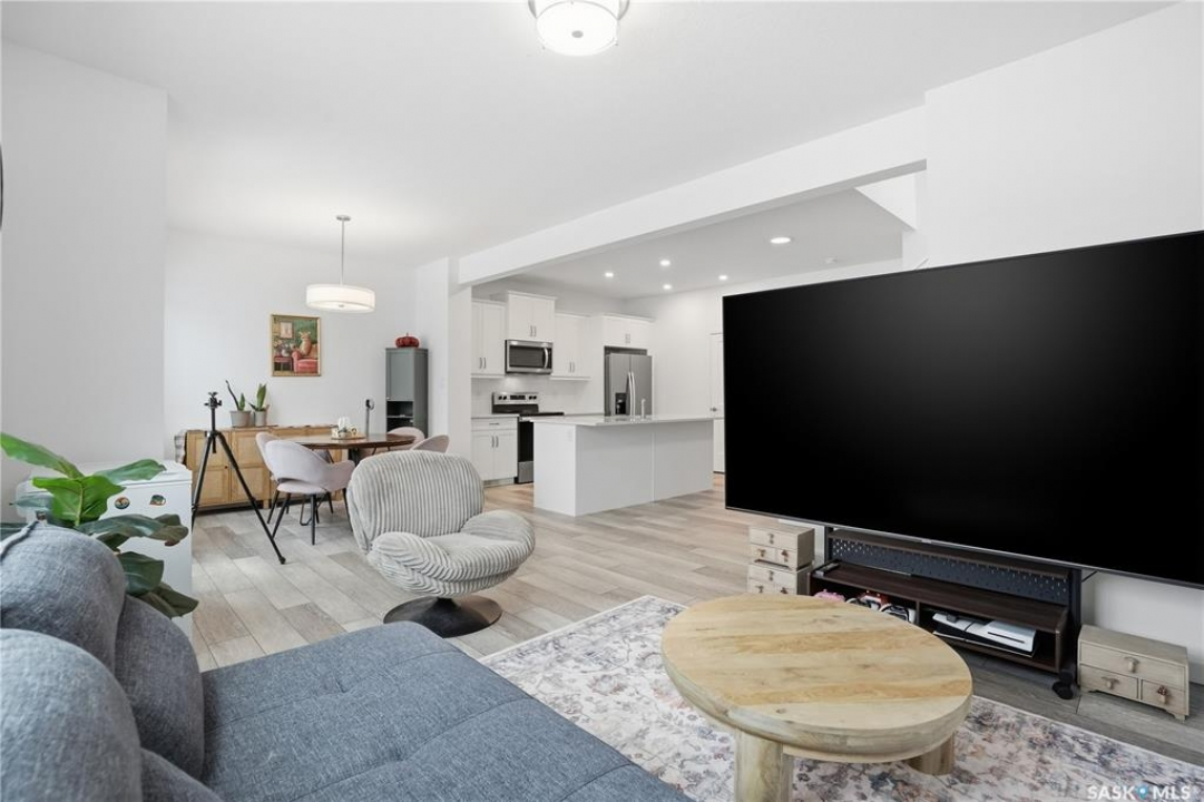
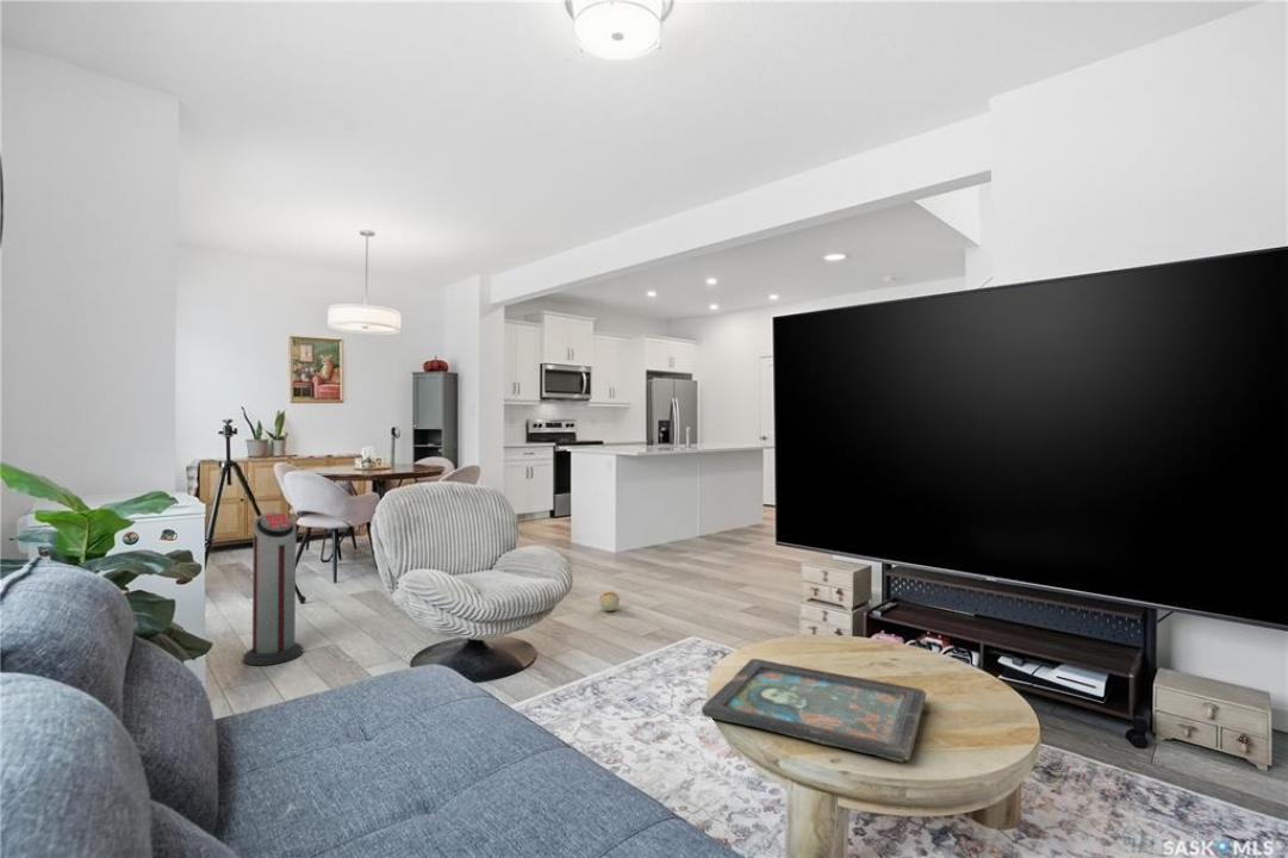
+ decorative tray [701,658,927,763]
+ ball [598,590,621,613]
+ air purifier [242,511,304,666]
